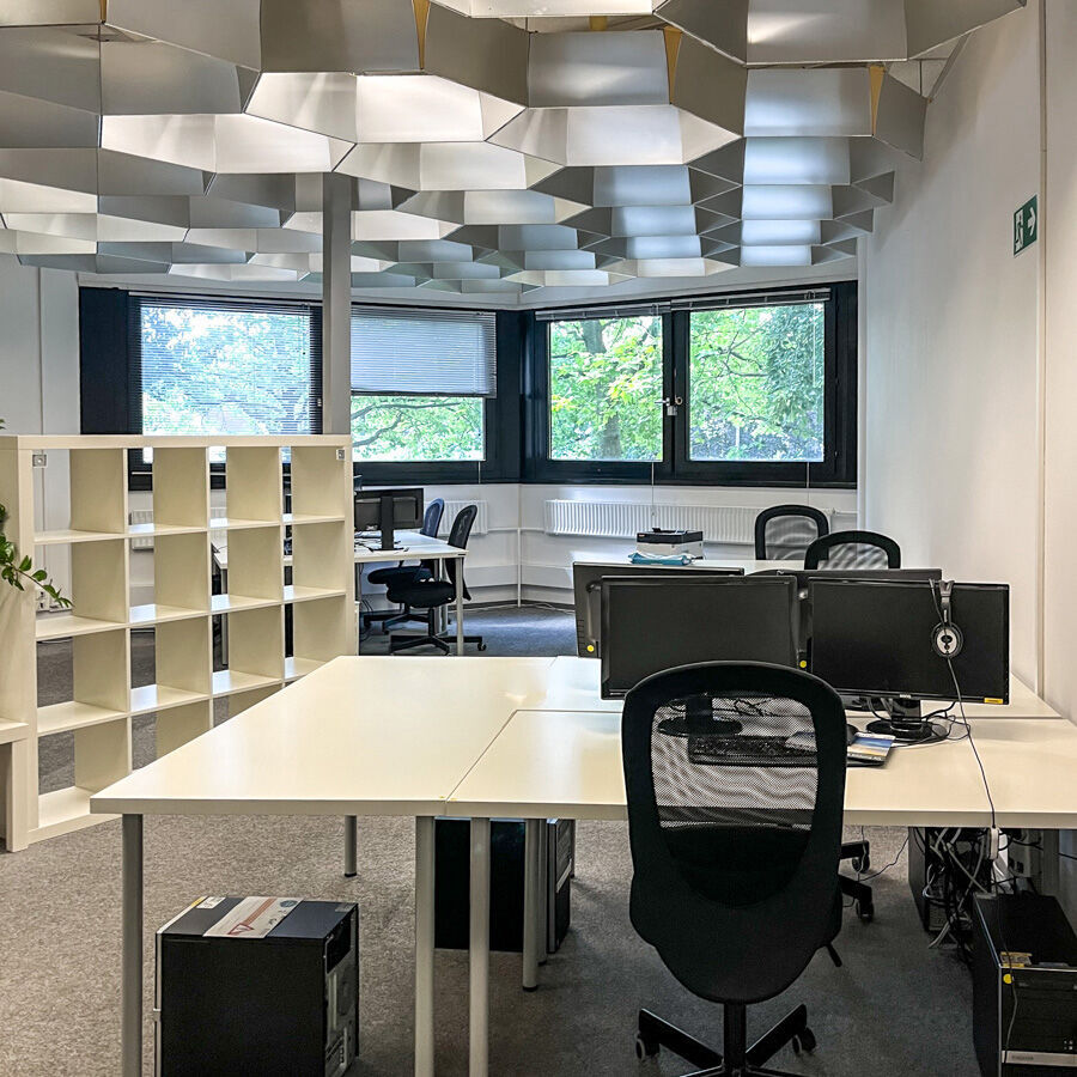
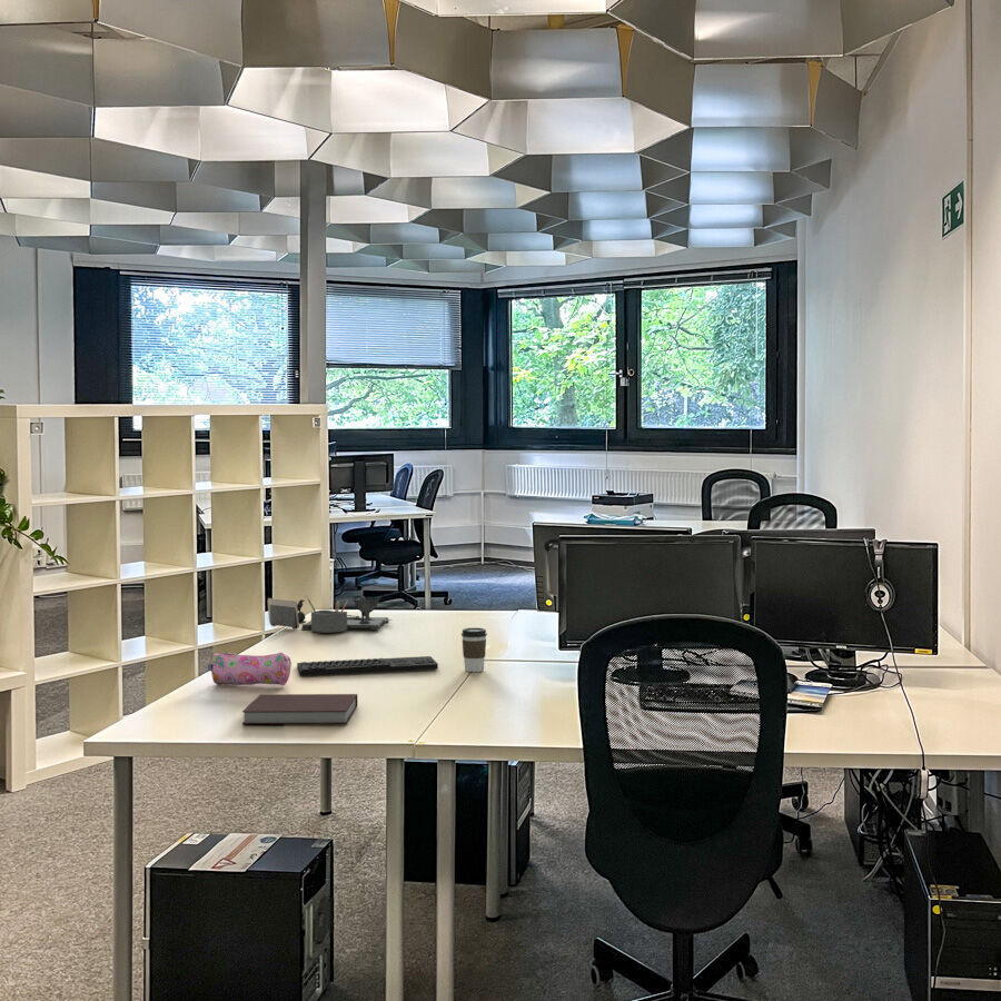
+ keyboard [296,655,439,677]
+ desk organizer [267,594,394,634]
+ notebook [241,693,358,725]
+ coffee cup [460,626,488,673]
+ pencil case [207,651,293,686]
